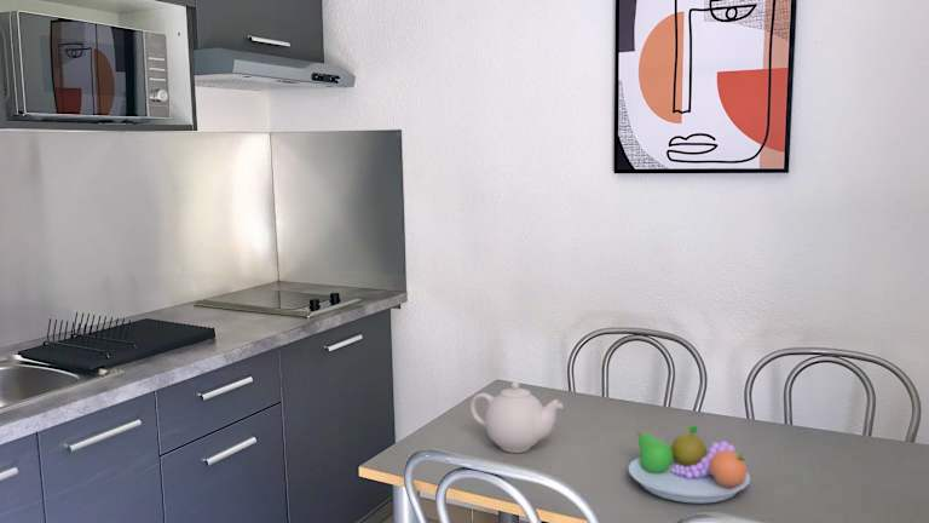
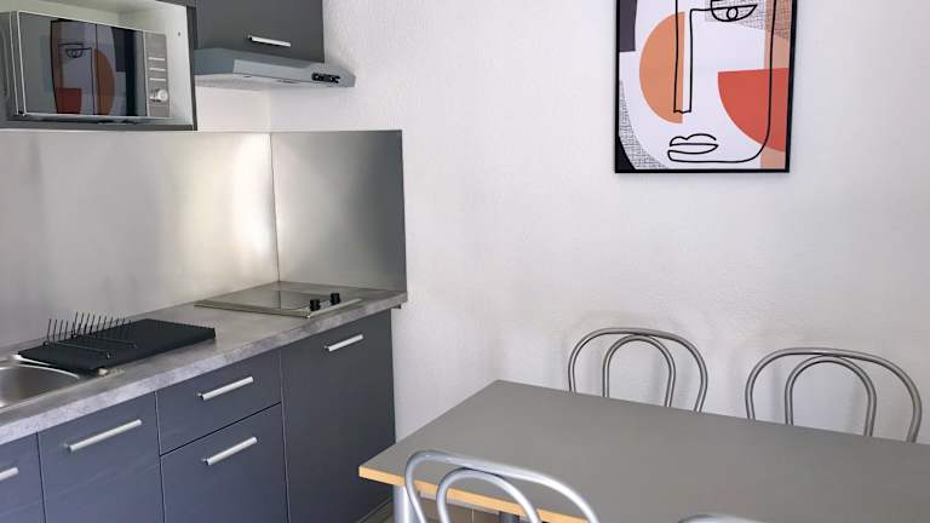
- teapot [469,380,565,454]
- fruit bowl [628,424,751,505]
